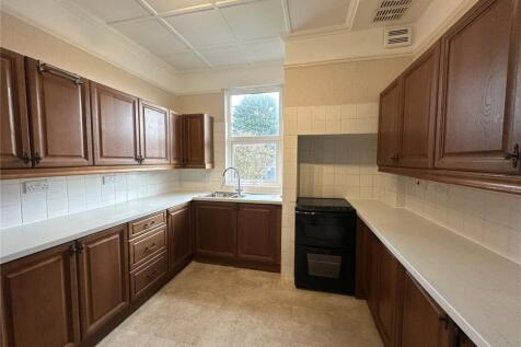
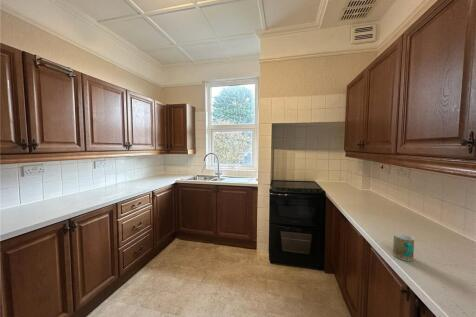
+ mug [392,232,415,262]
